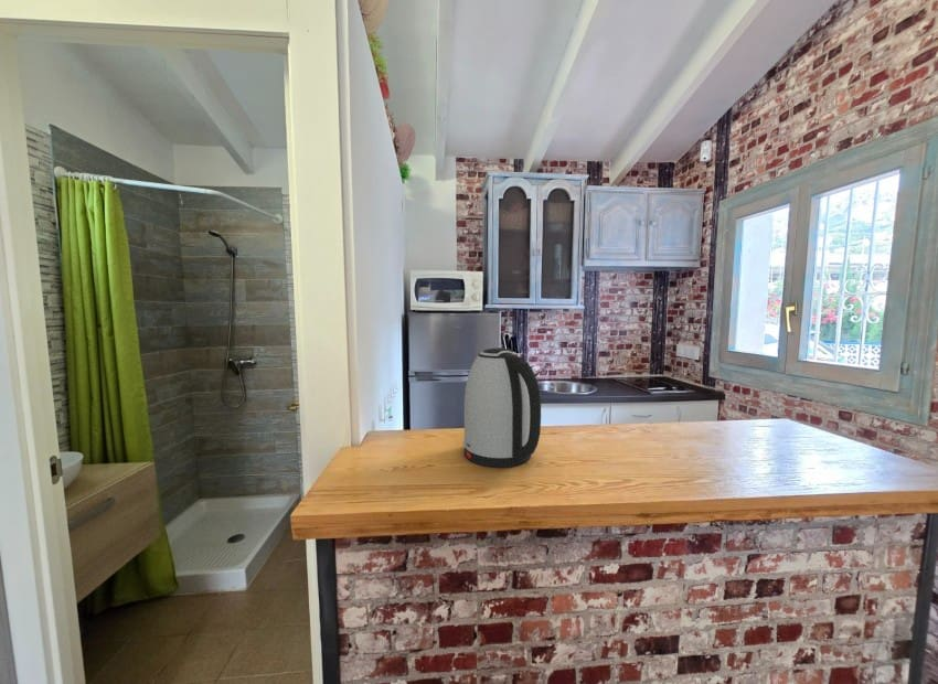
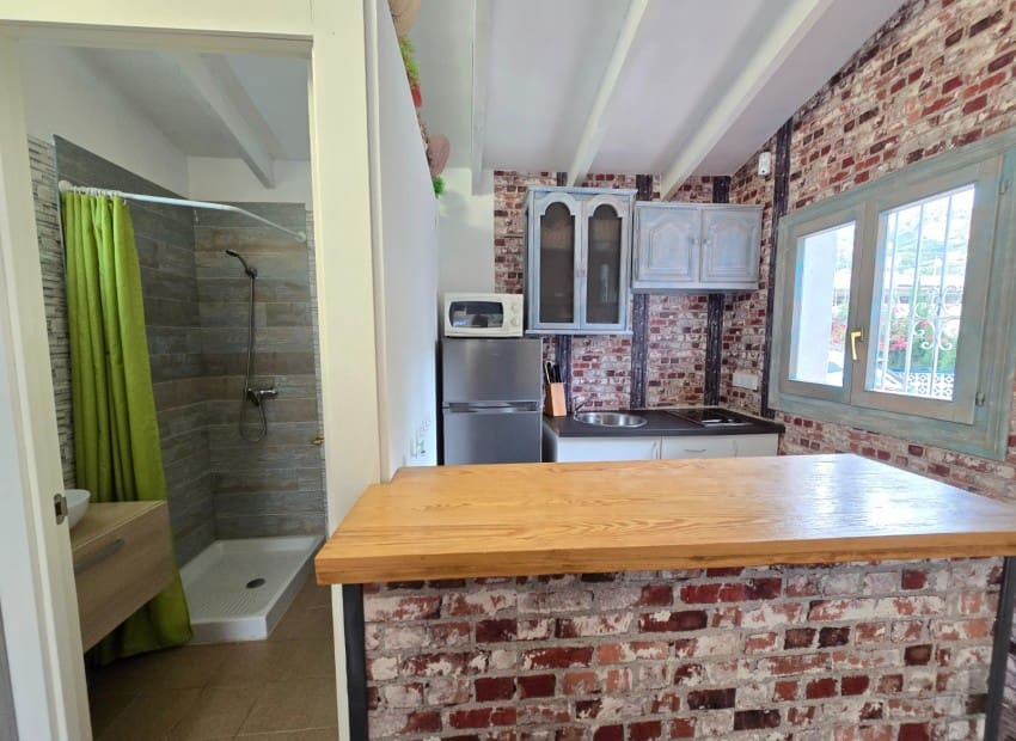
- kettle [462,346,542,469]
